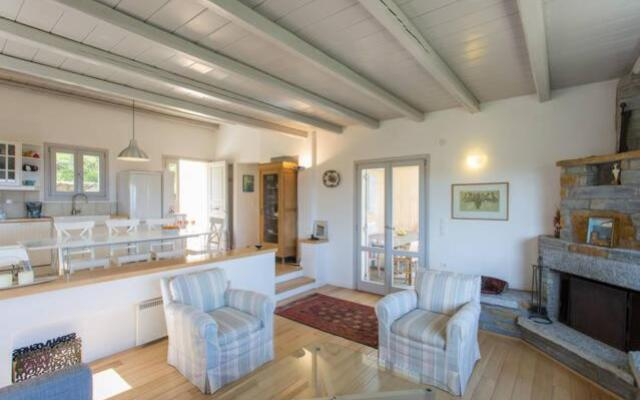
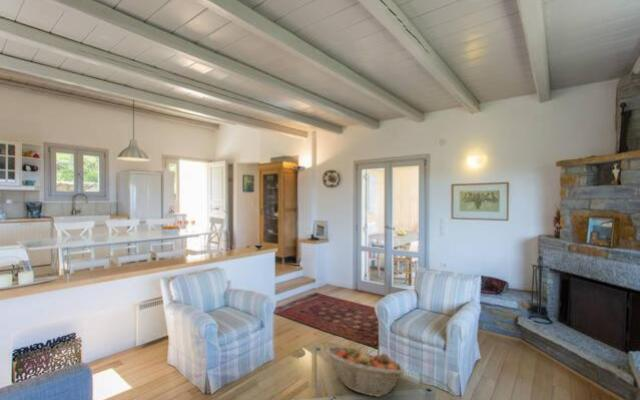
+ fruit basket [325,345,406,398]
